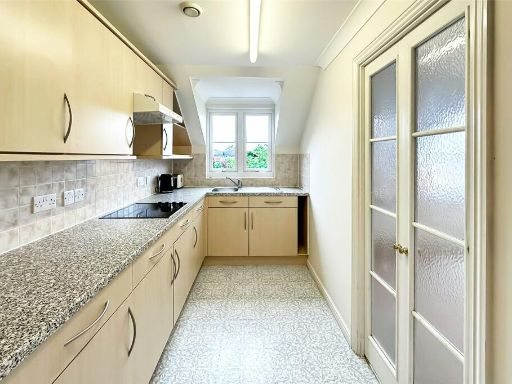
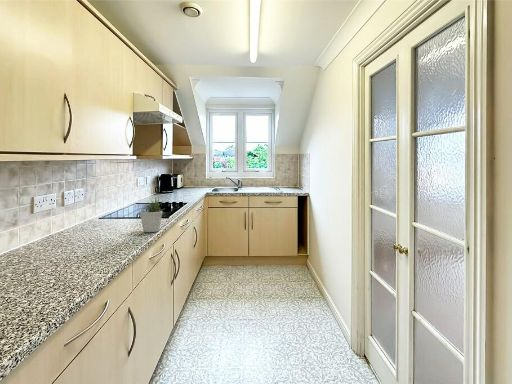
+ potted plant [139,198,165,233]
